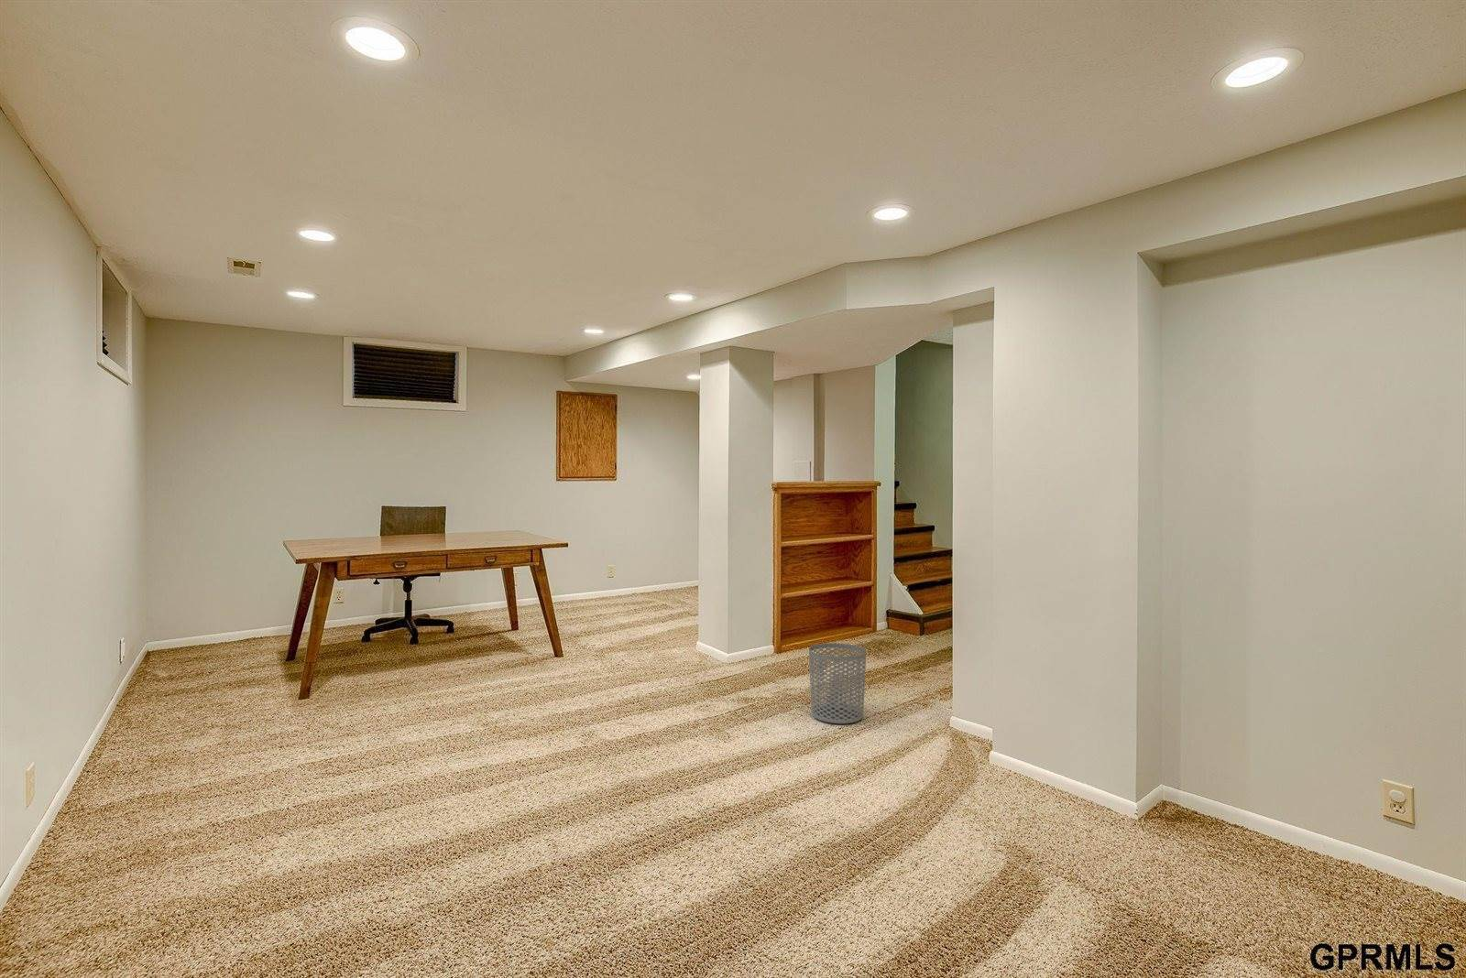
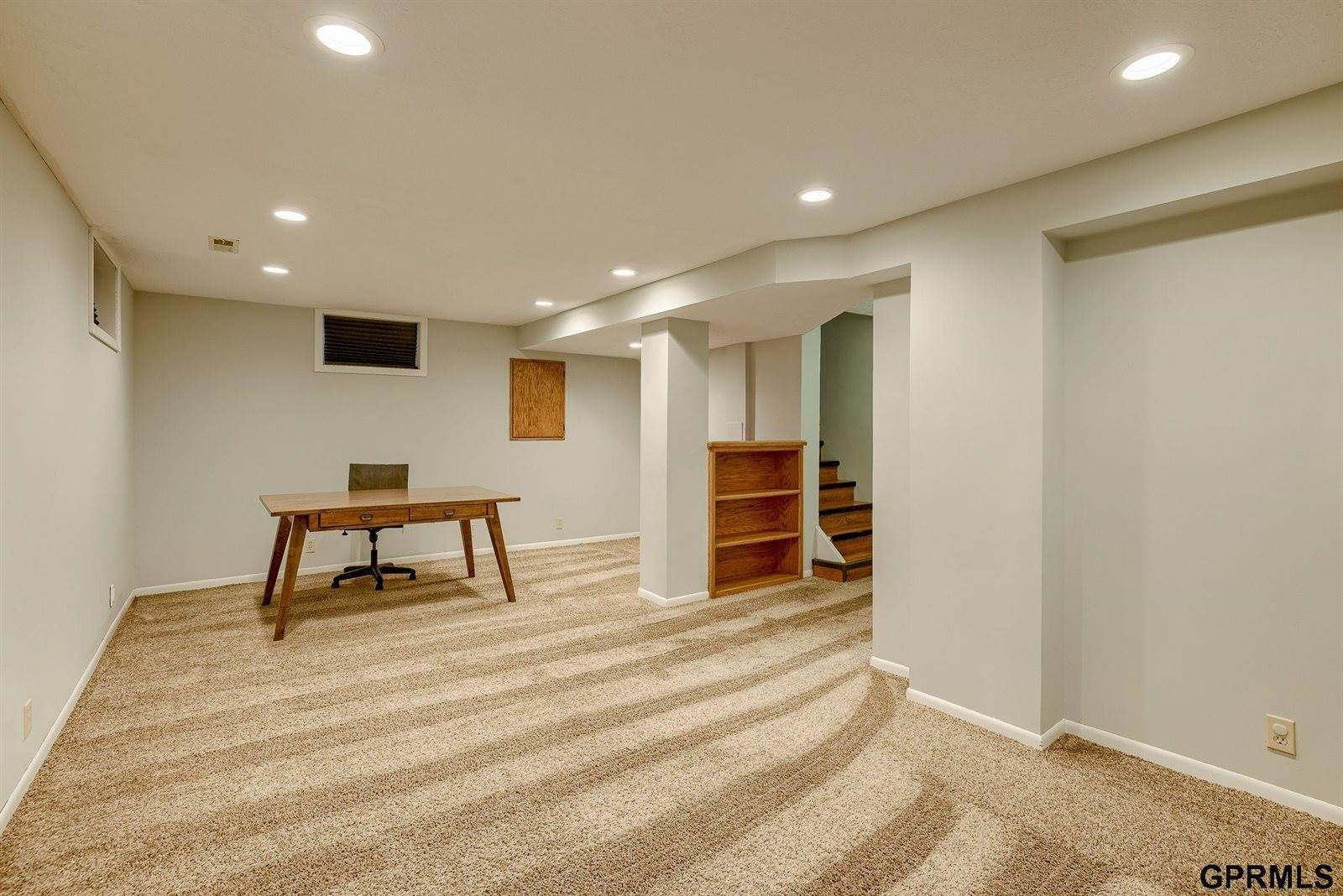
- waste bin [808,642,867,725]
